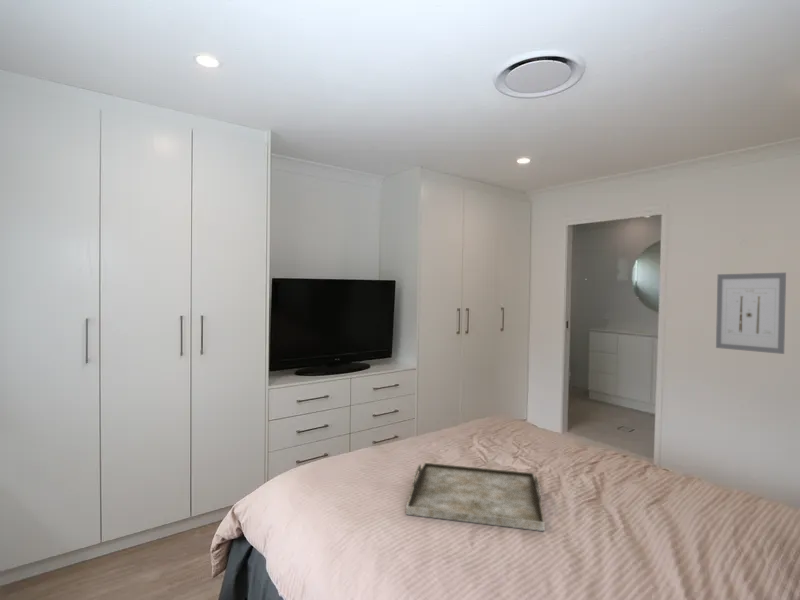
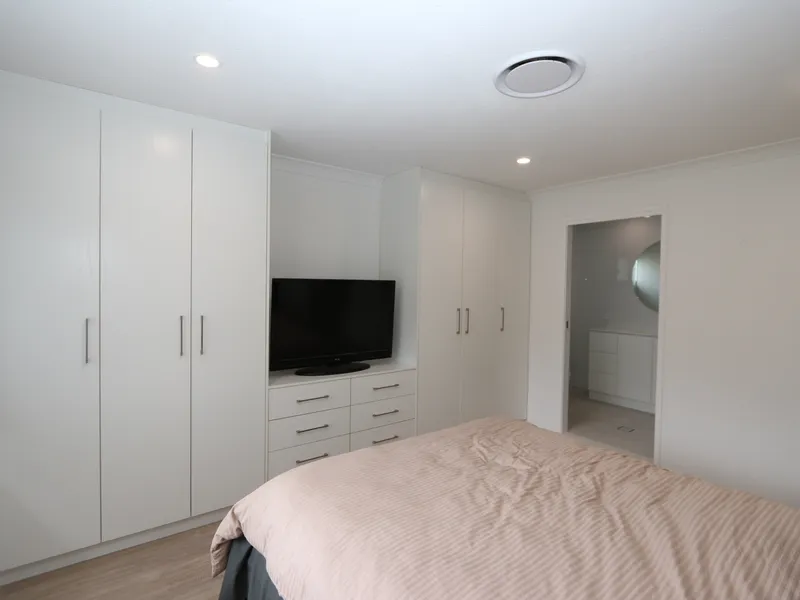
- wall art [715,272,787,355]
- serving tray [405,462,546,532]
